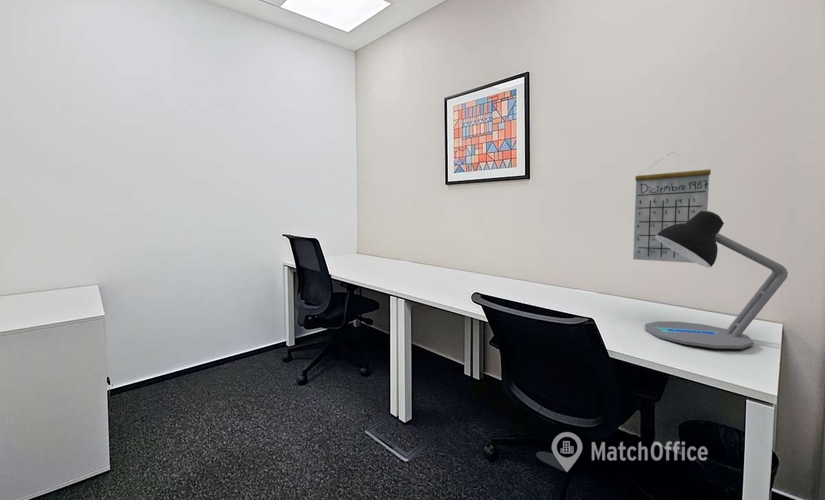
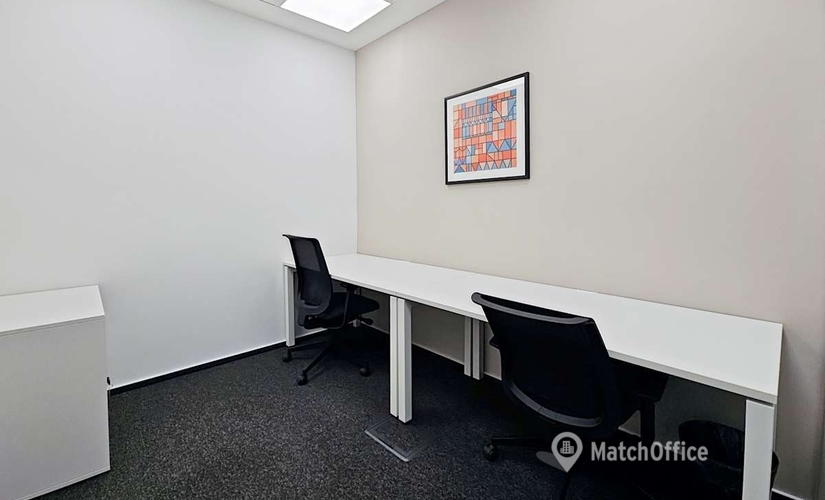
- calendar [632,151,712,264]
- desk lamp [644,210,789,350]
